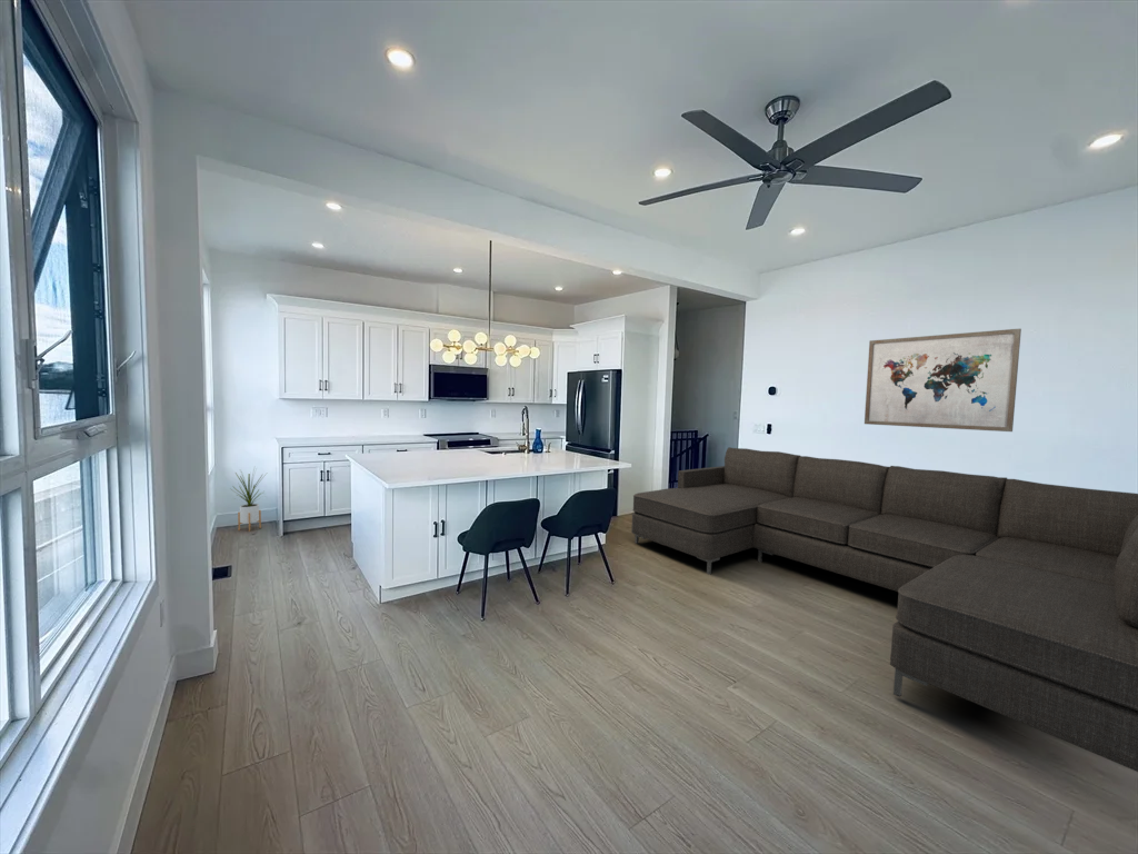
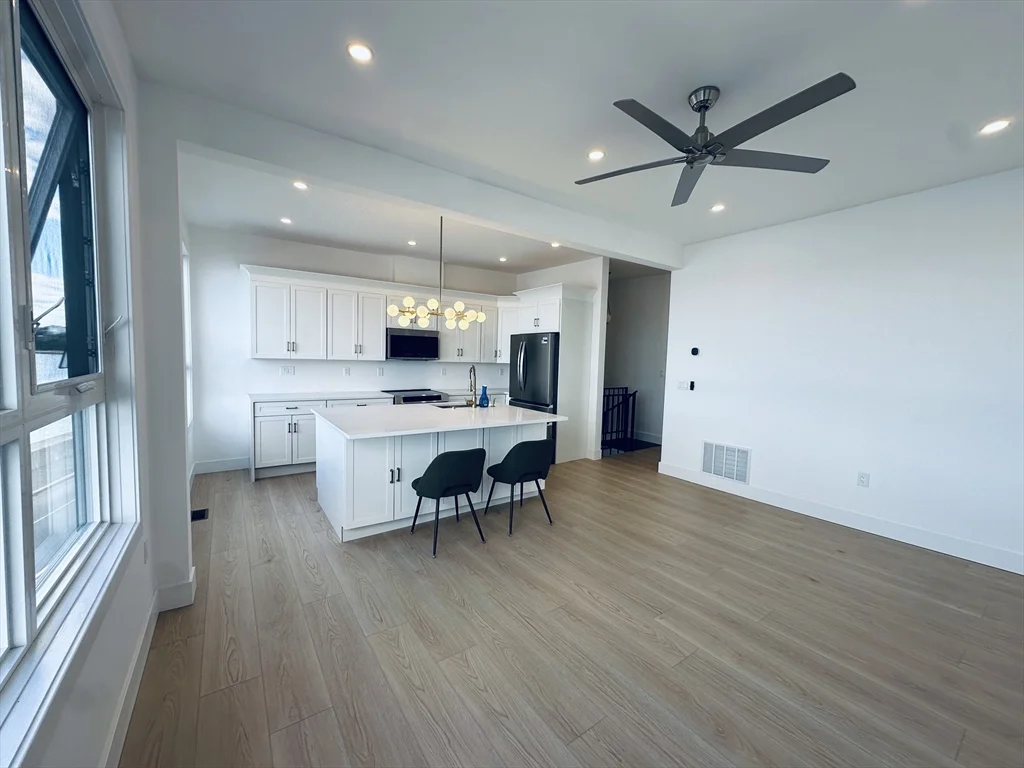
- wall art [864,328,1022,433]
- house plant [229,465,267,533]
- sofa [630,447,1138,773]
